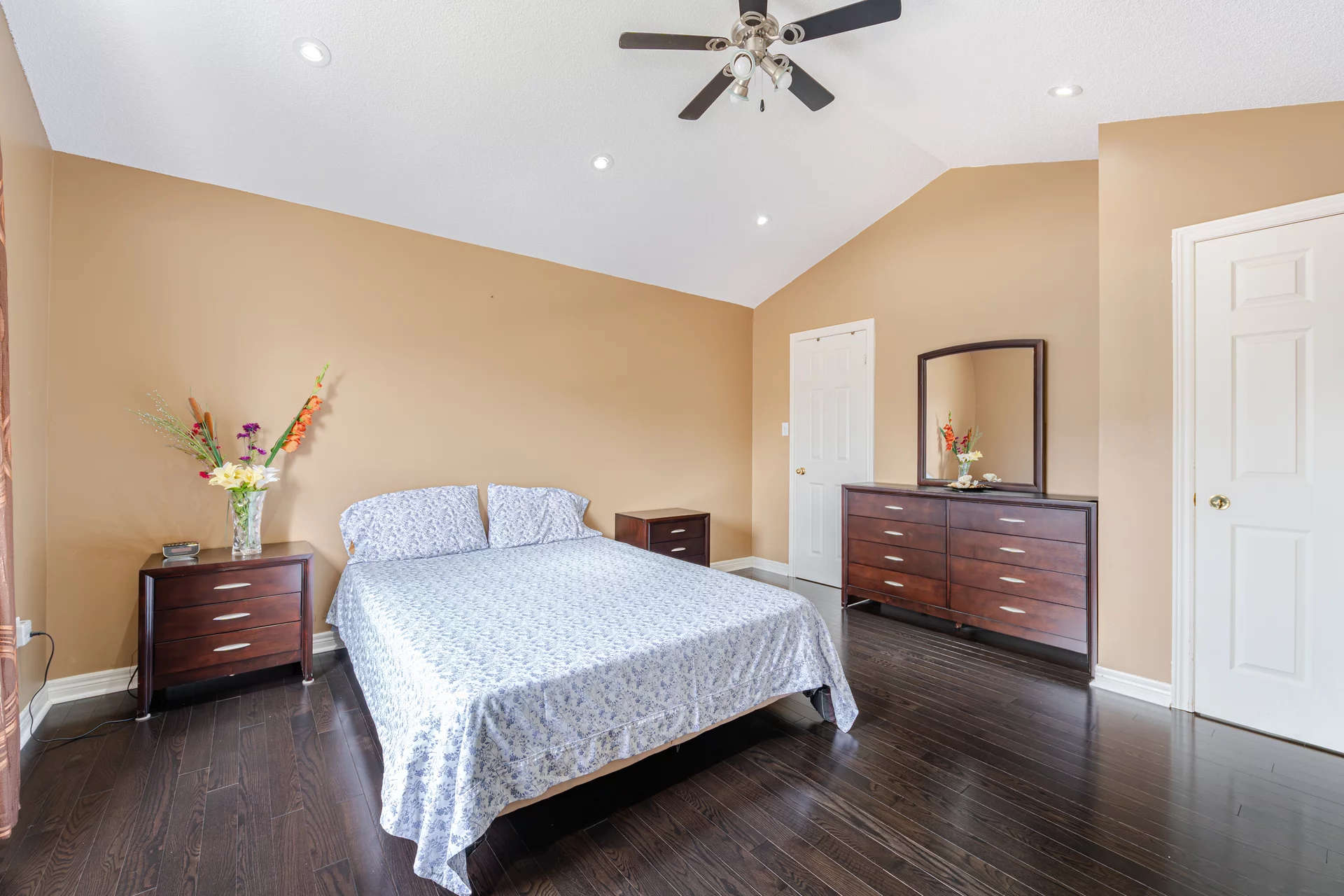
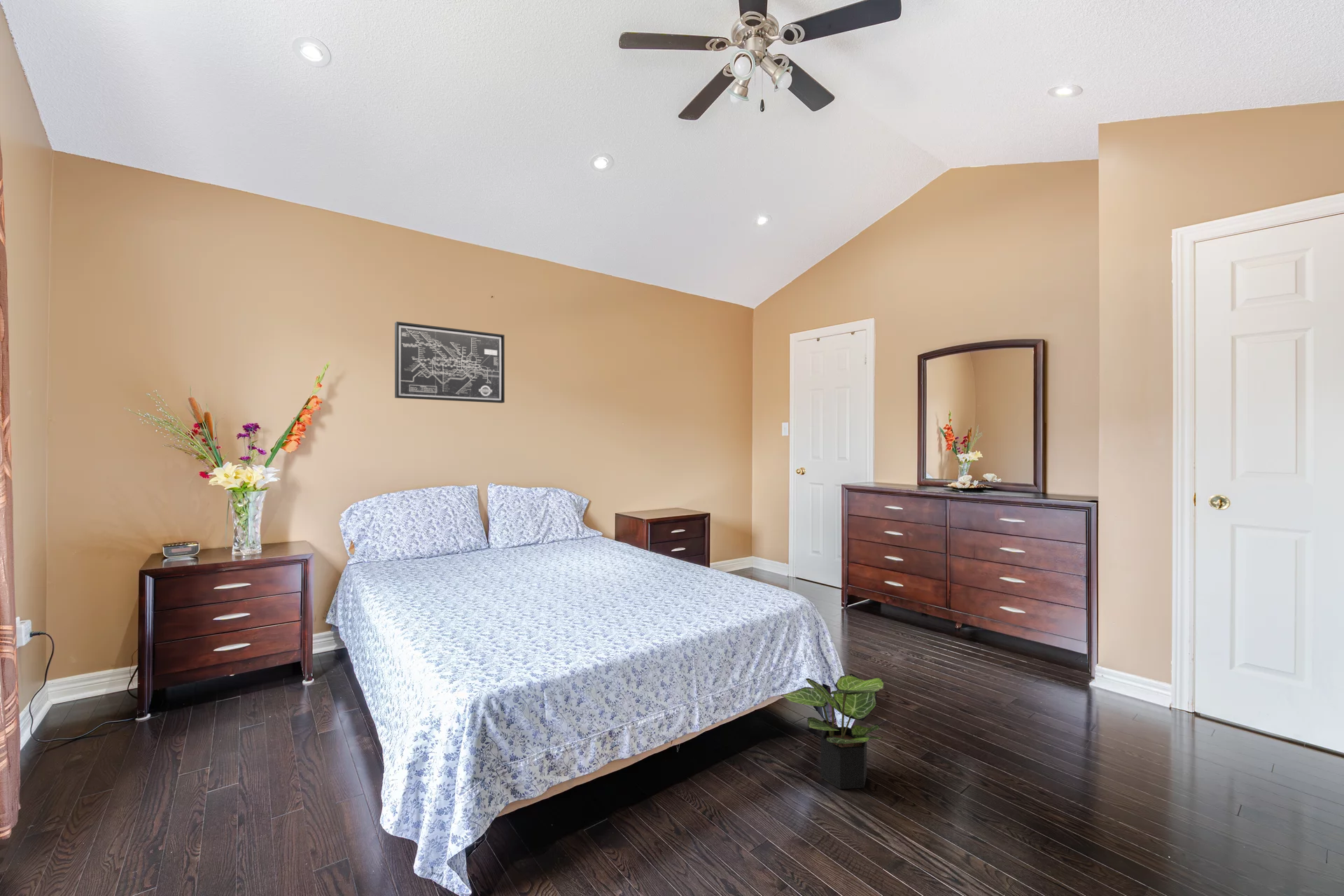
+ wall art [394,321,505,404]
+ potted plant [780,673,886,790]
